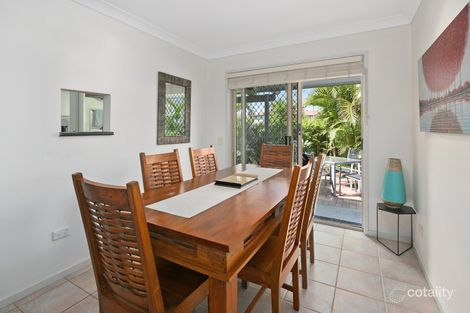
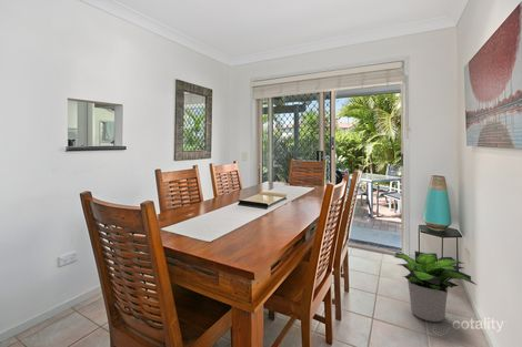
+ potted plant [393,249,478,323]
